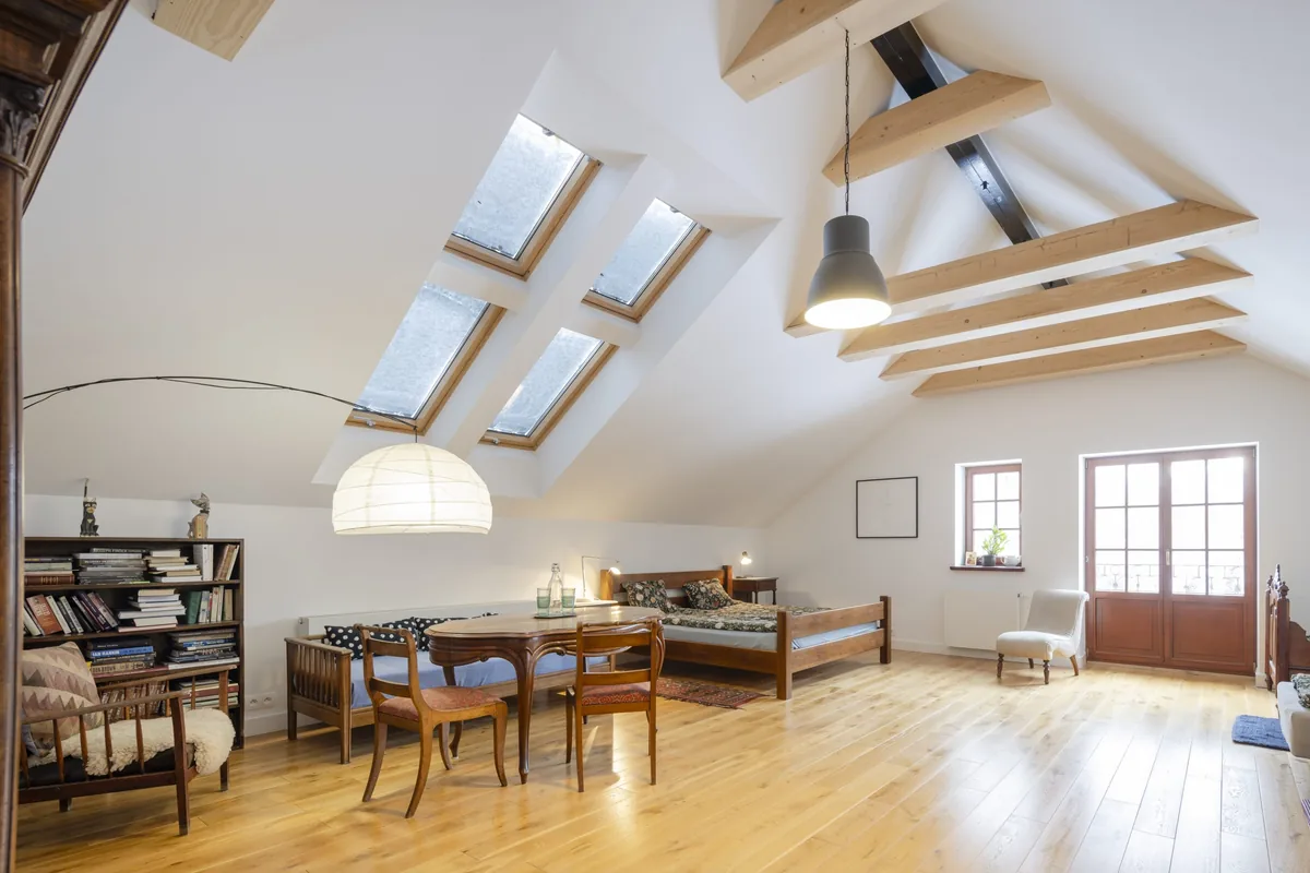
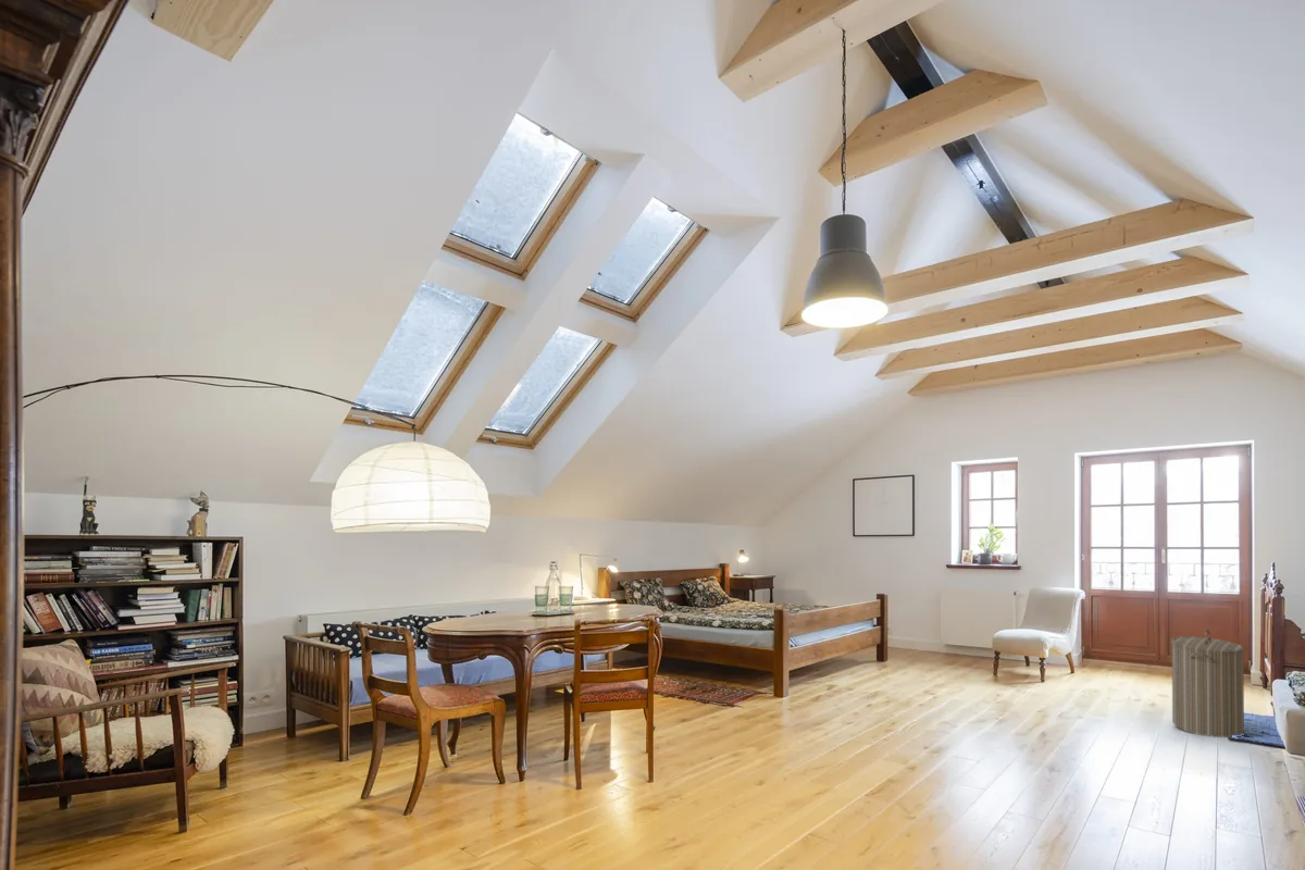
+ laundry hamper [1170,629,1245,738]
